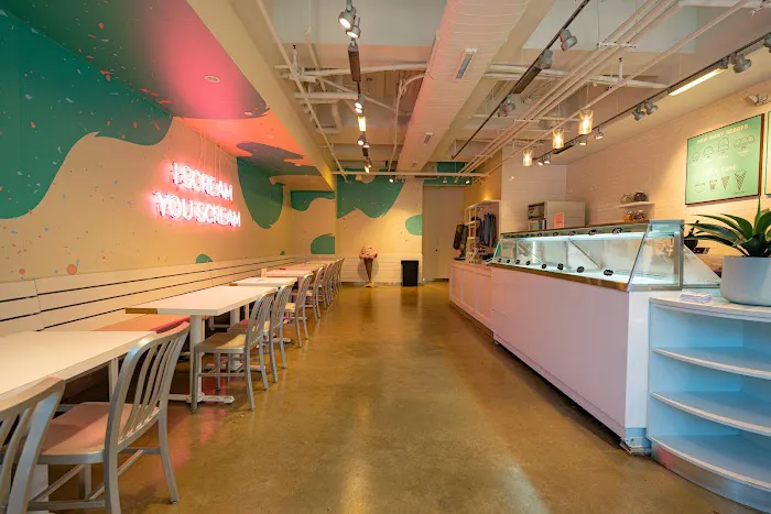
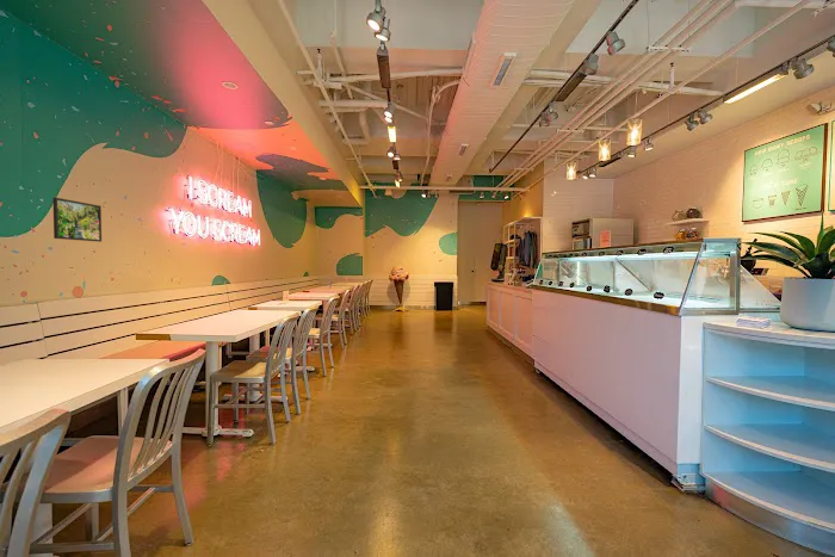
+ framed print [51,197,103,243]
